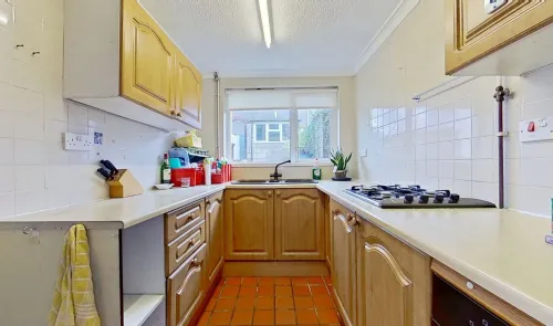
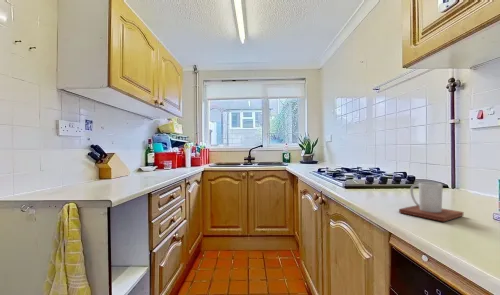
+ mug [398,182,464,223]
